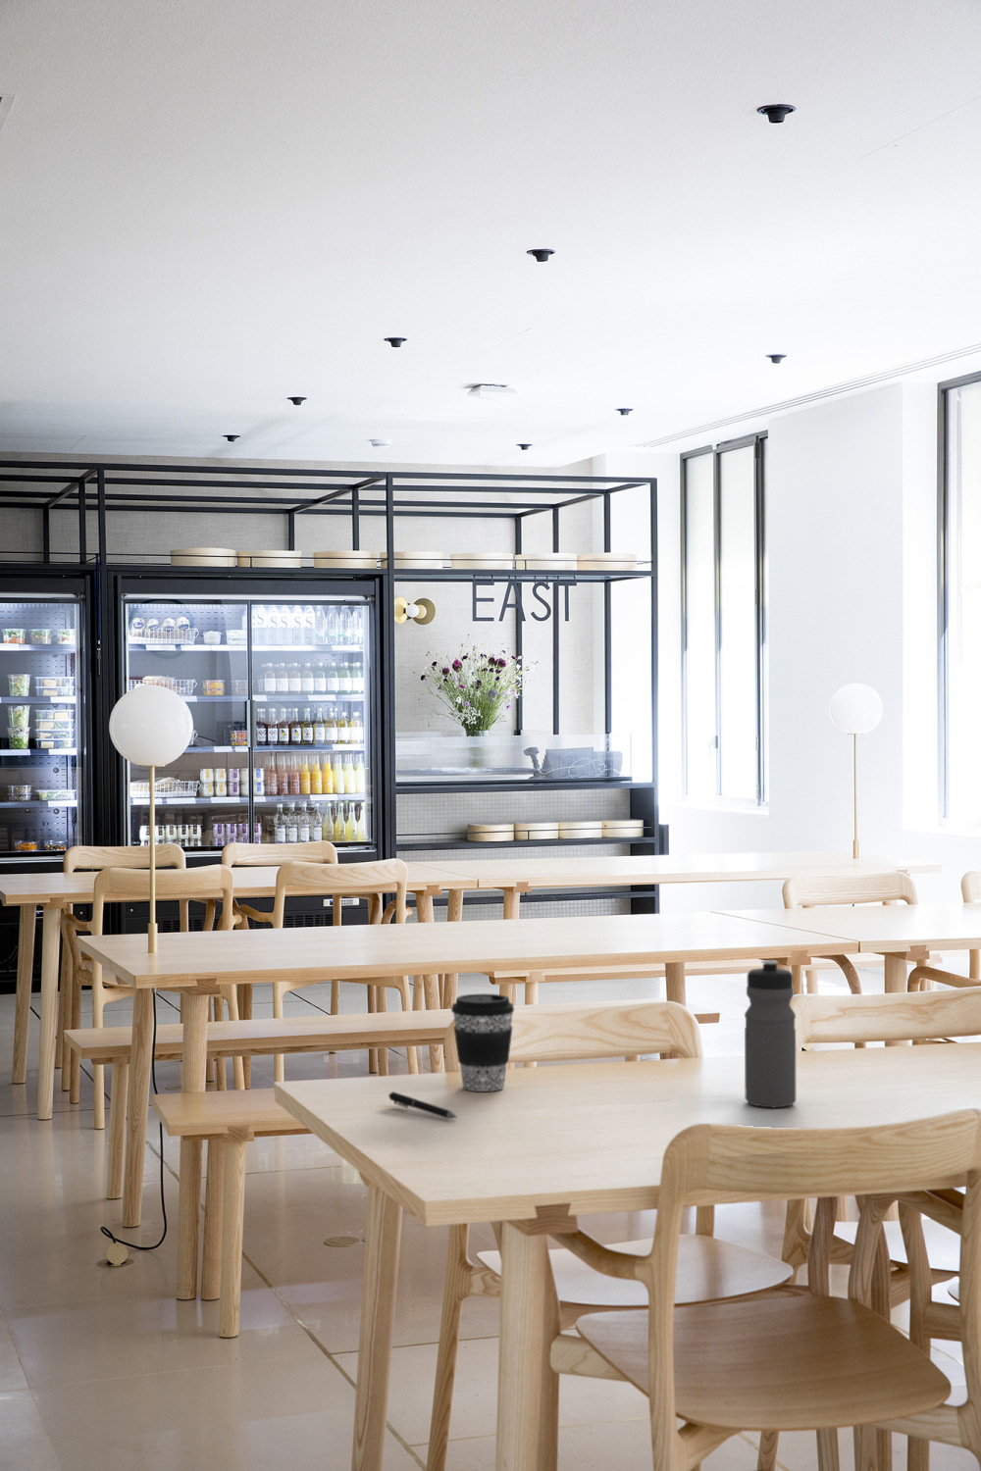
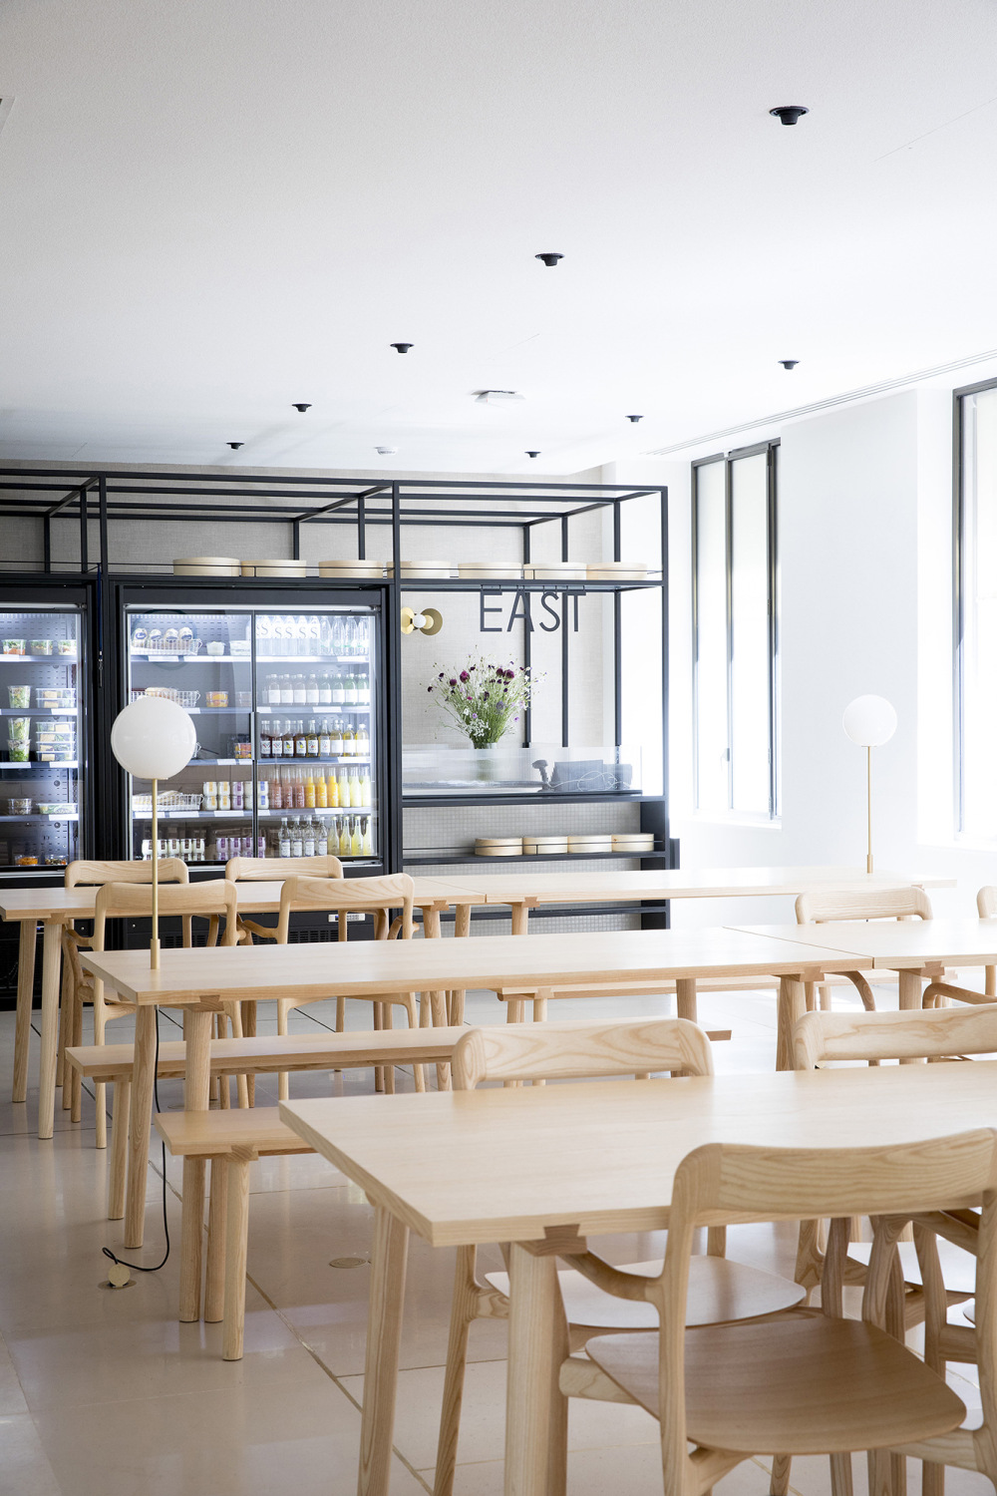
- pen [388,1090,459,1120]
- coffee cup [450,993,515,1092]
- water bottle [743,959,797,1108]
